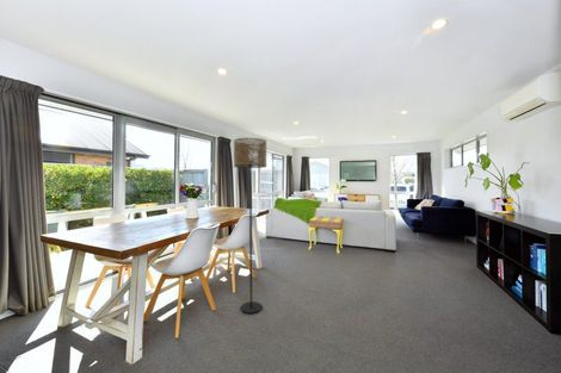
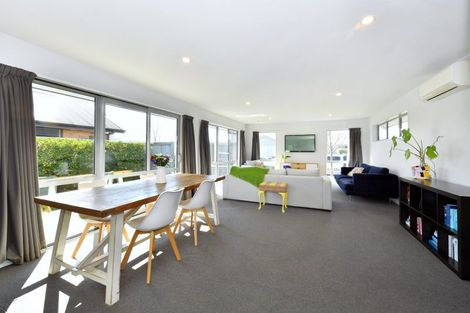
- floor lamp [233,137,267,315]
